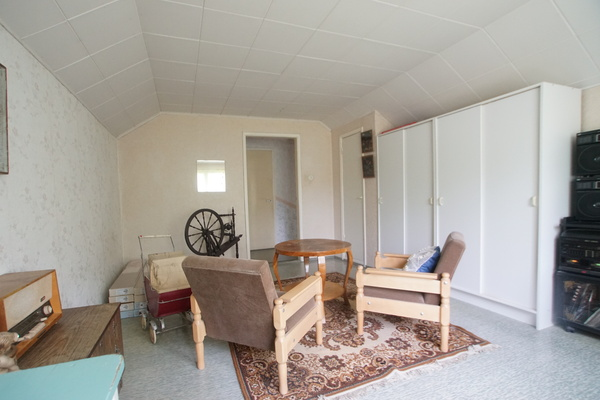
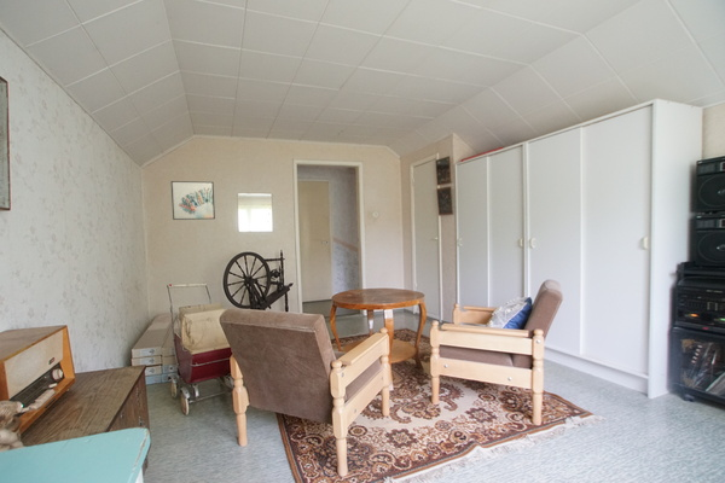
+ wall art [170,180,216,221]
